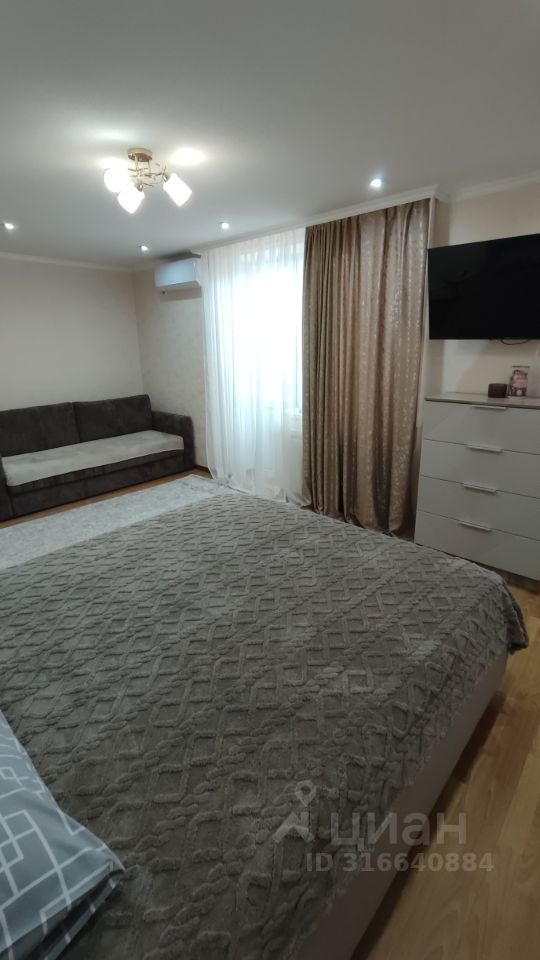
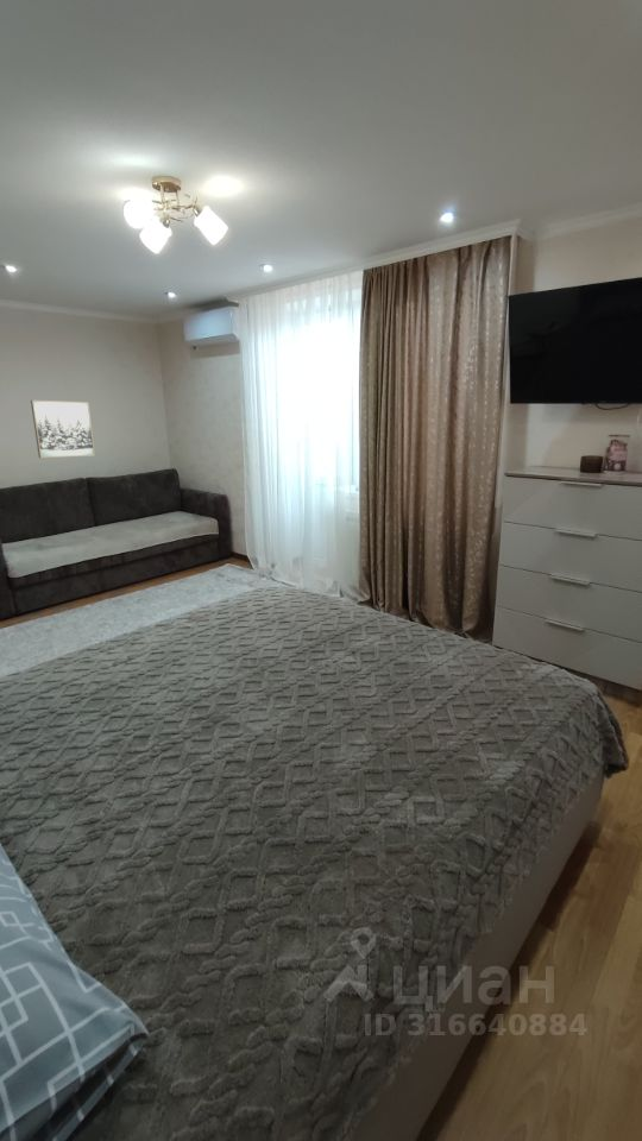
+ wall art [30,399,96,459]
